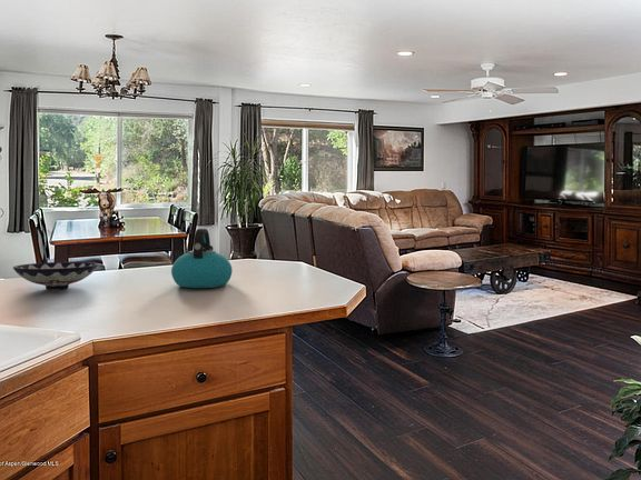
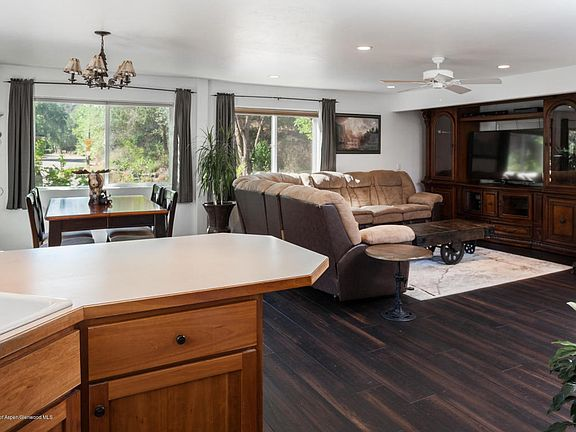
- bowl [12,261,99,291]
- kettle [170,228,234,289]
